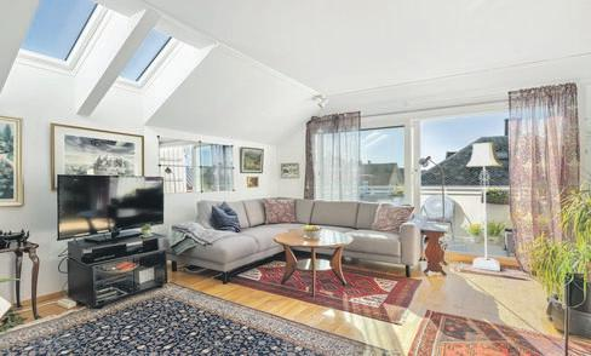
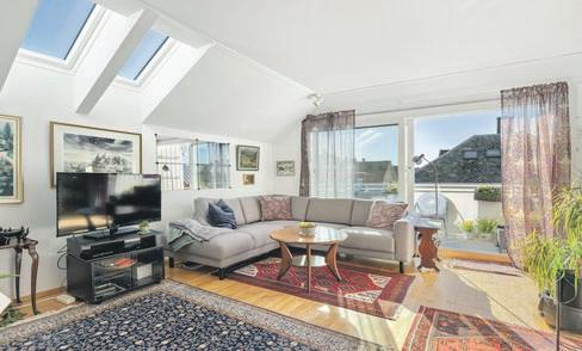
- floor lamp [465,142,505,272]
